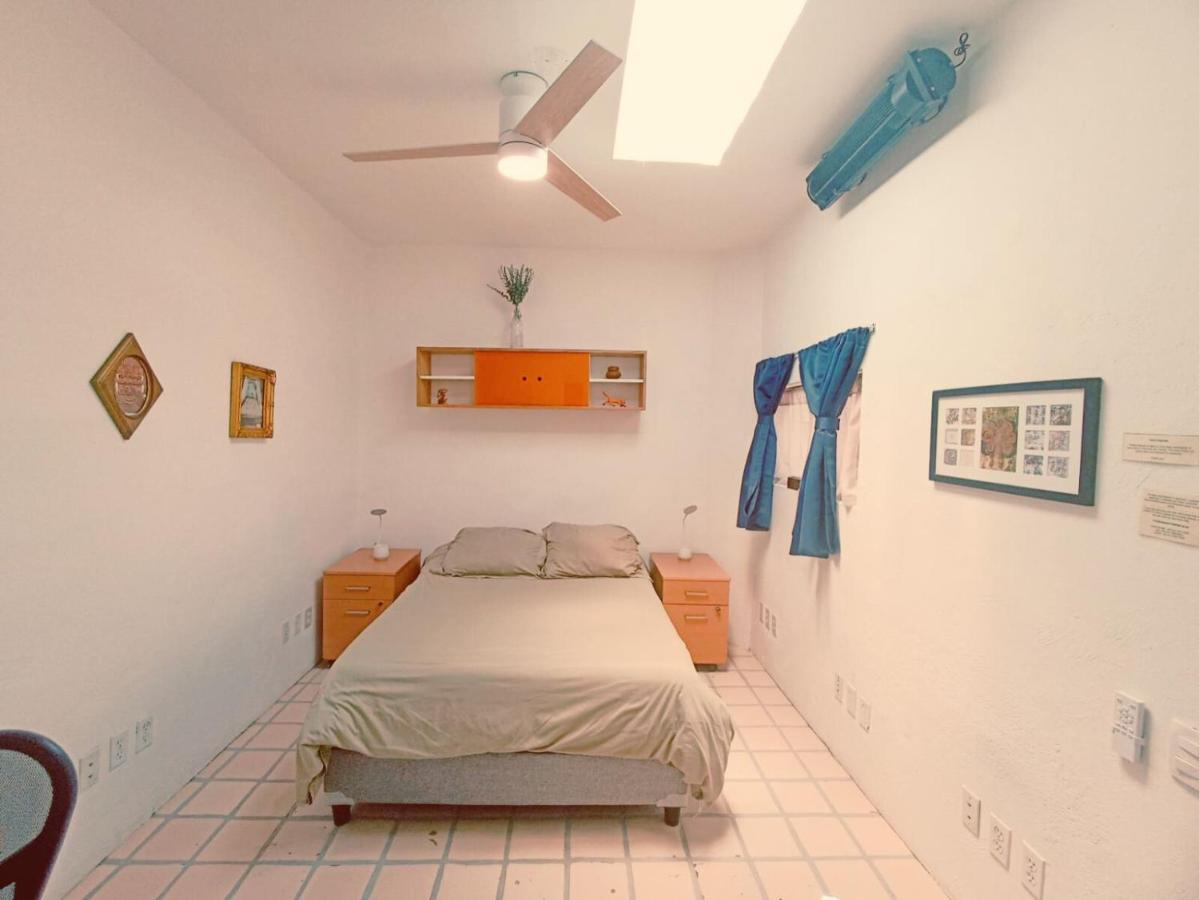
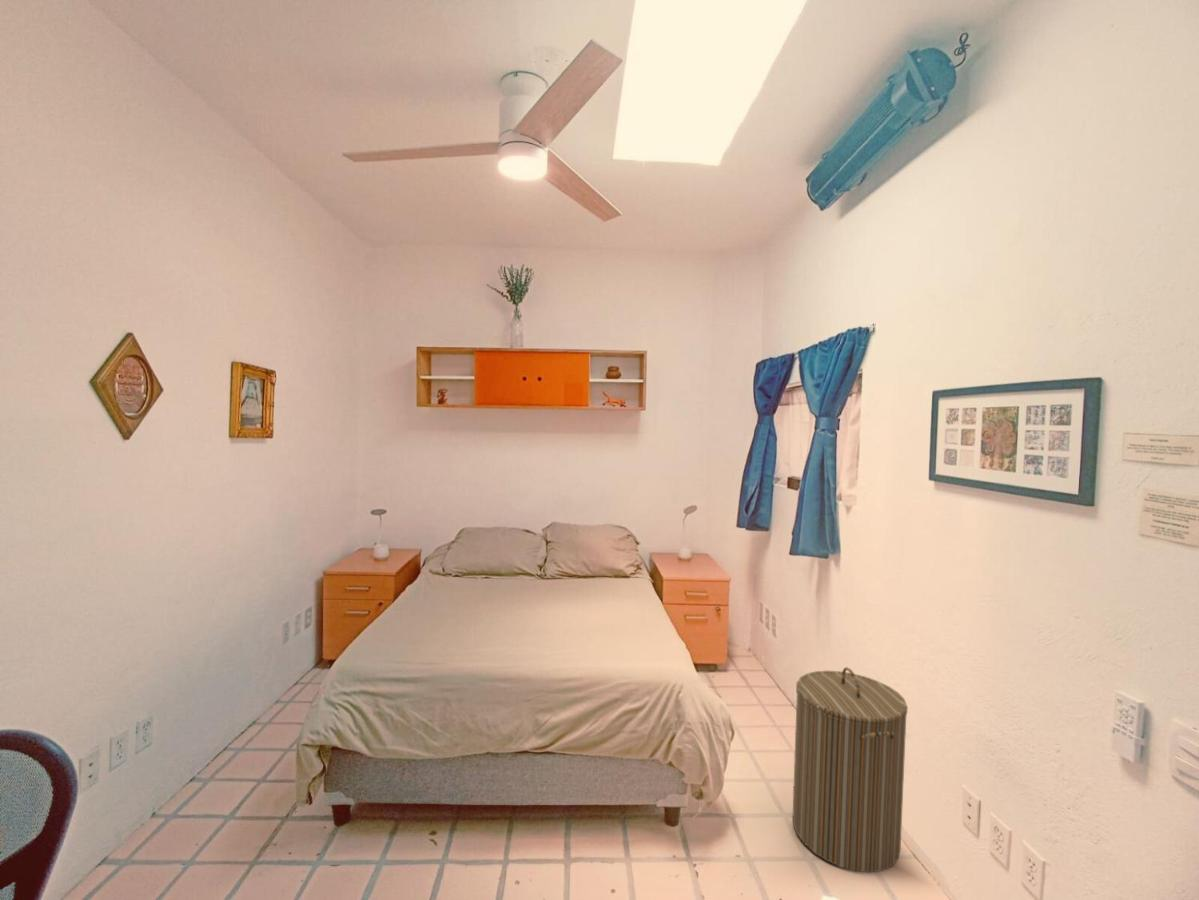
+ laundry hamper [792,666,909,874]
